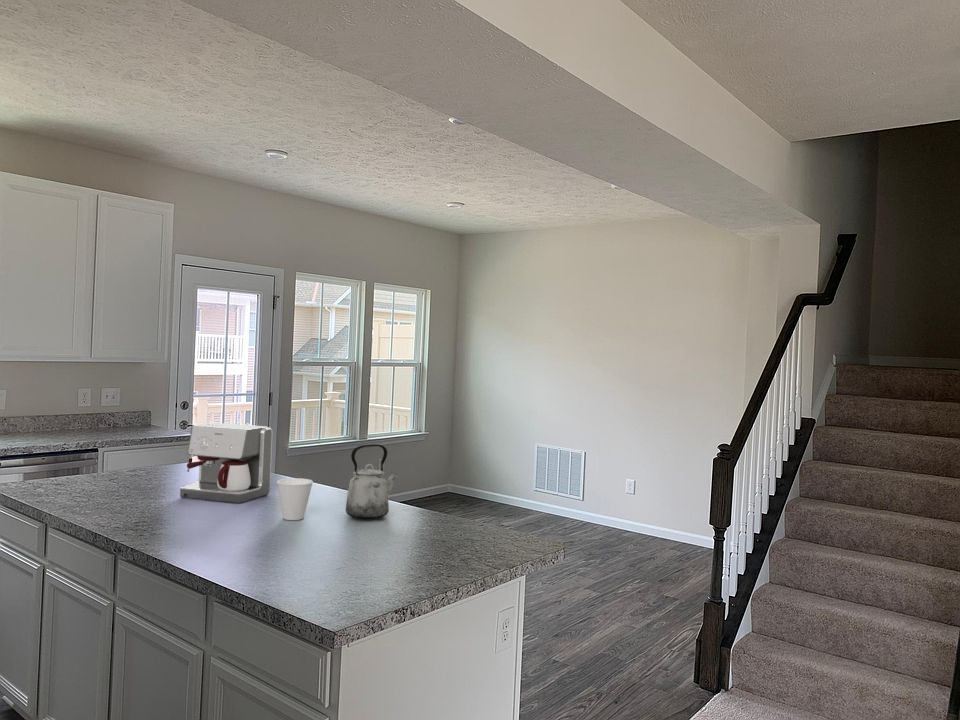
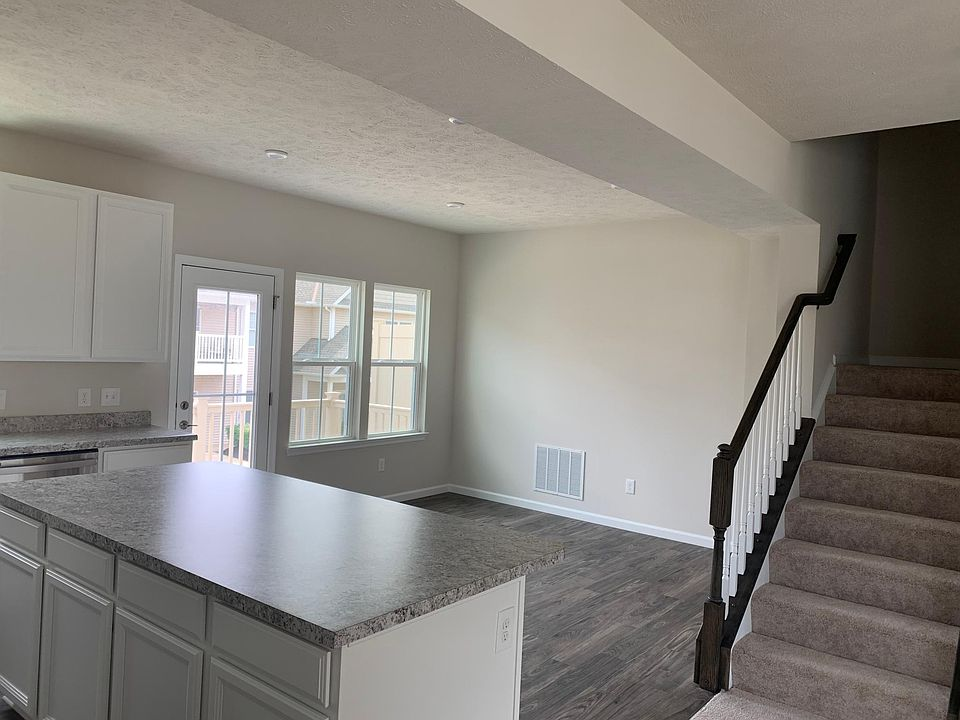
- cup [276,477,314,521]
- kettle [345,443,400,521]
- coffee maker [179,422,274,504]
